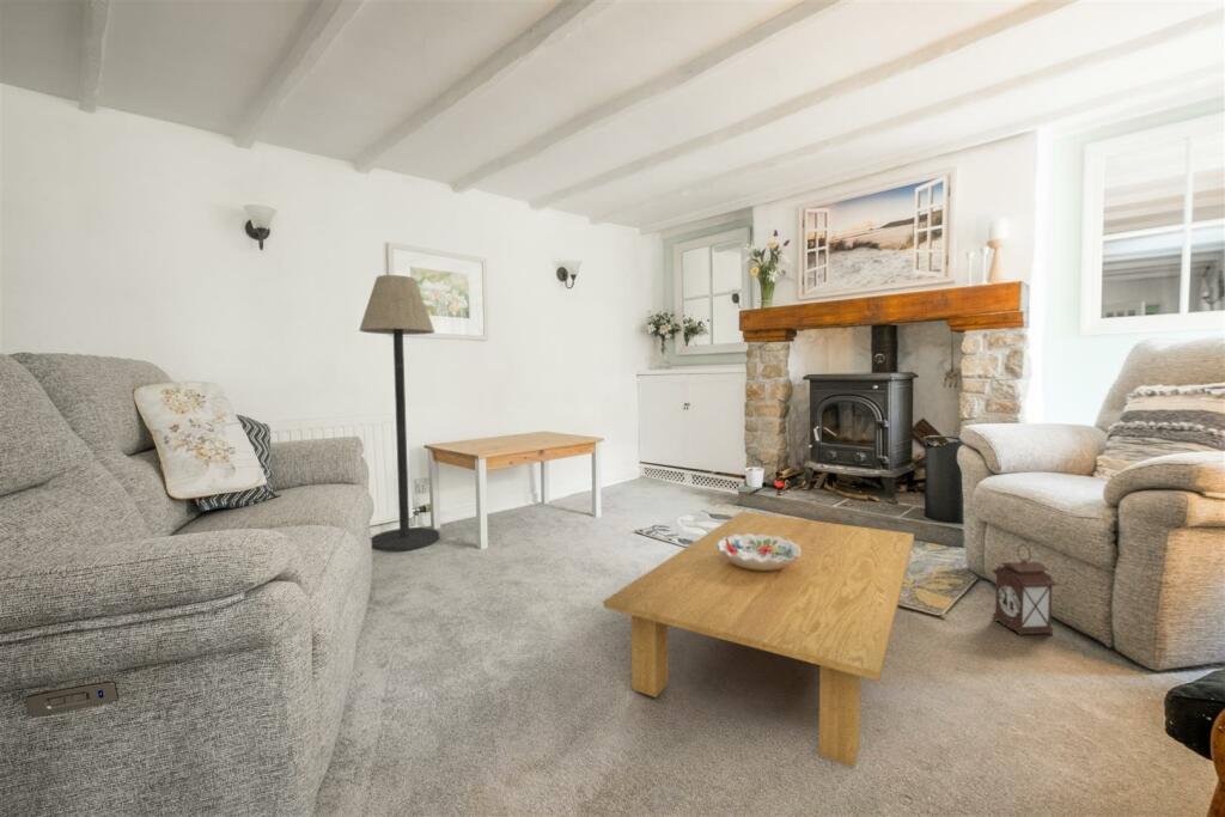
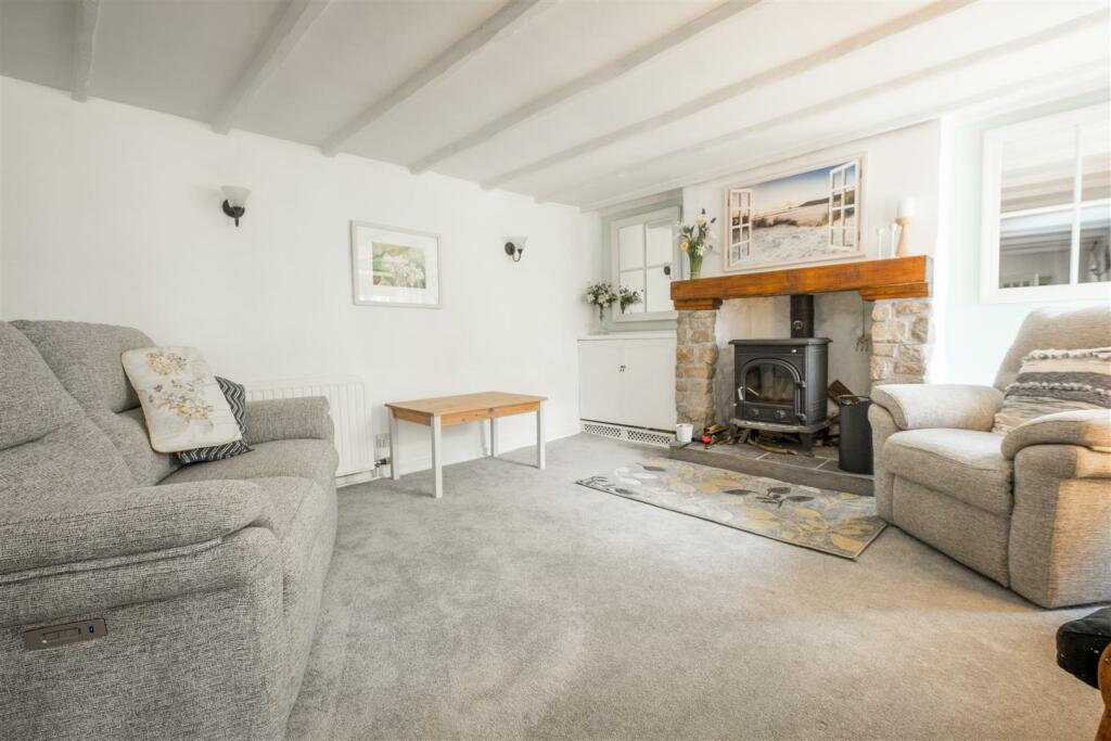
- decorative bowl [717,534,802,571]
- coffee table [603,511,915,769]
- lantern [992,543,1059,636]
- floor lamp [358,274,440,553]
